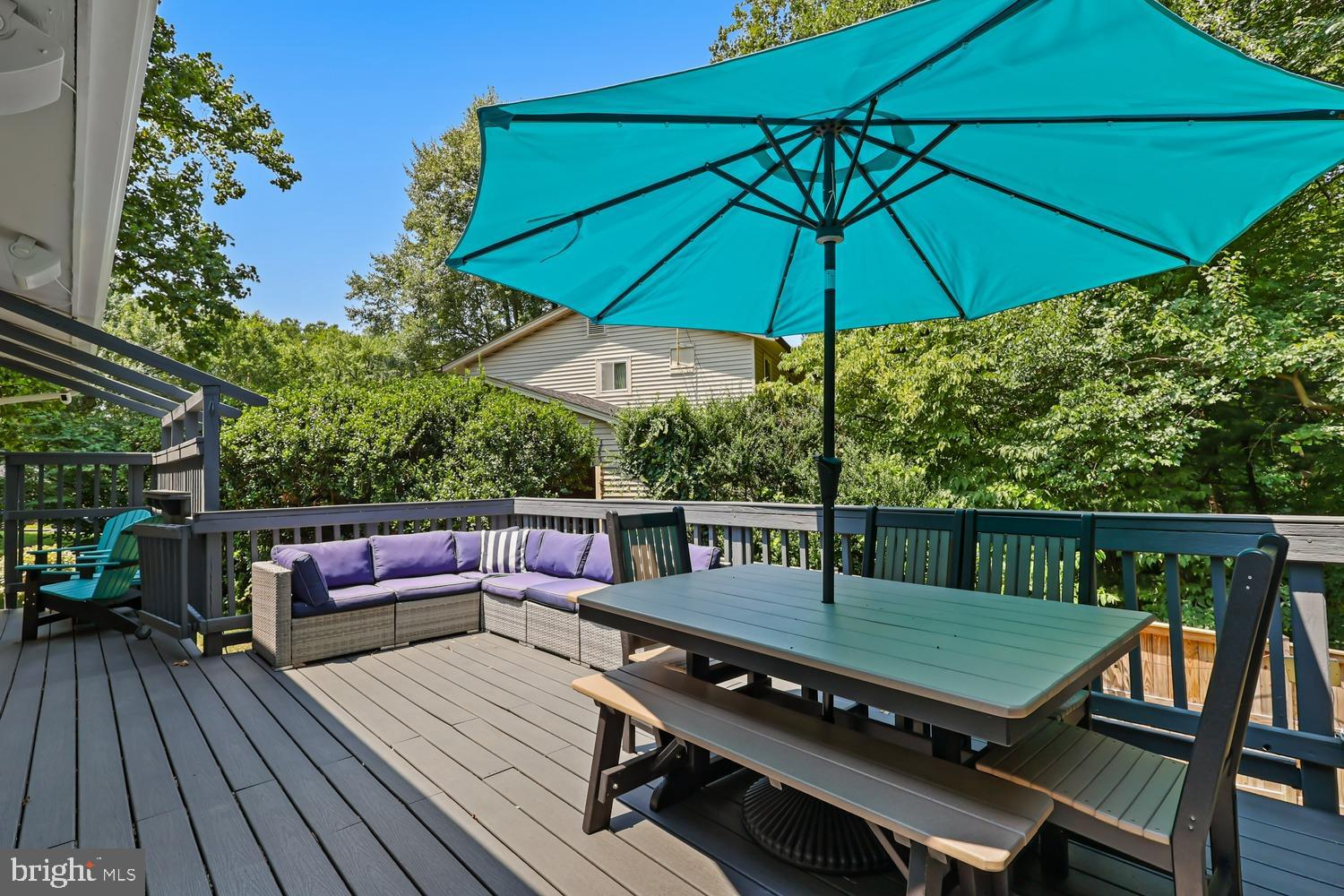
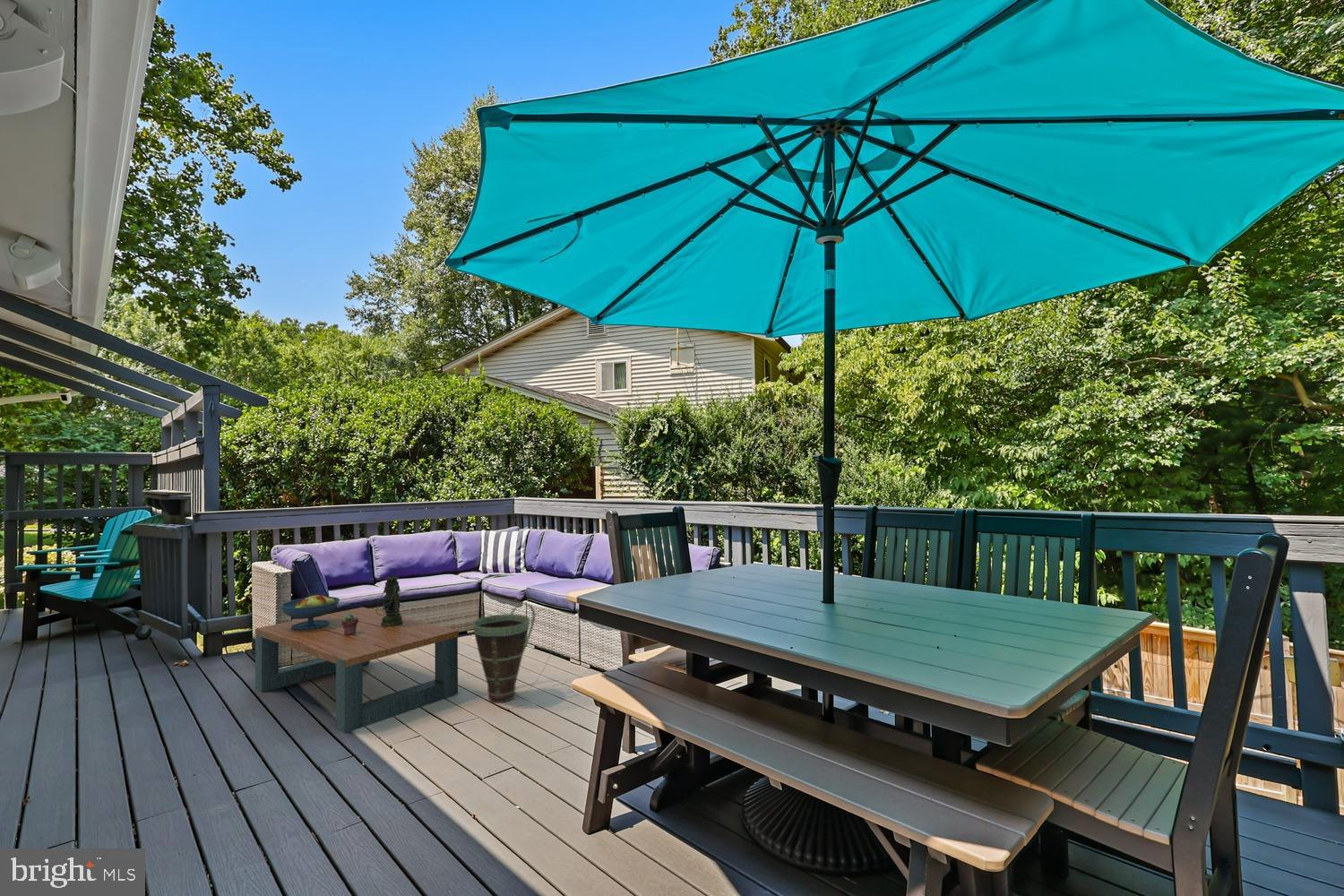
+ basket [471,602,558,703]
+ coffee table [254,607,460,734]
+ potted succulent [341,614,358,635]
+ fruit bowl [280,593,340,630]
+ lantern [375,575,403,627]
